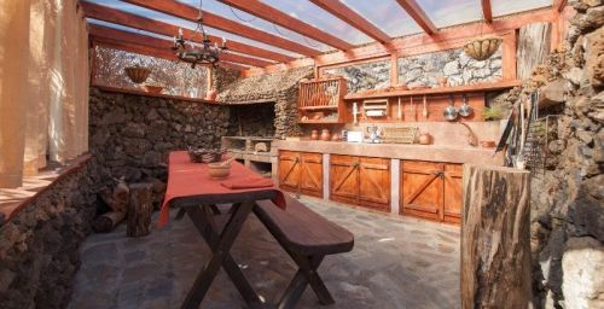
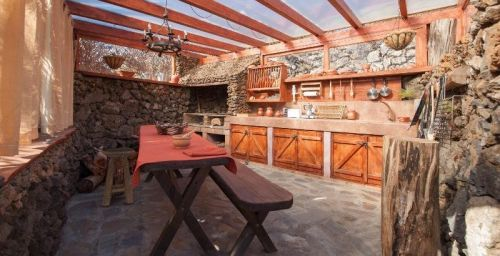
+ stool [101,147,136,207]
